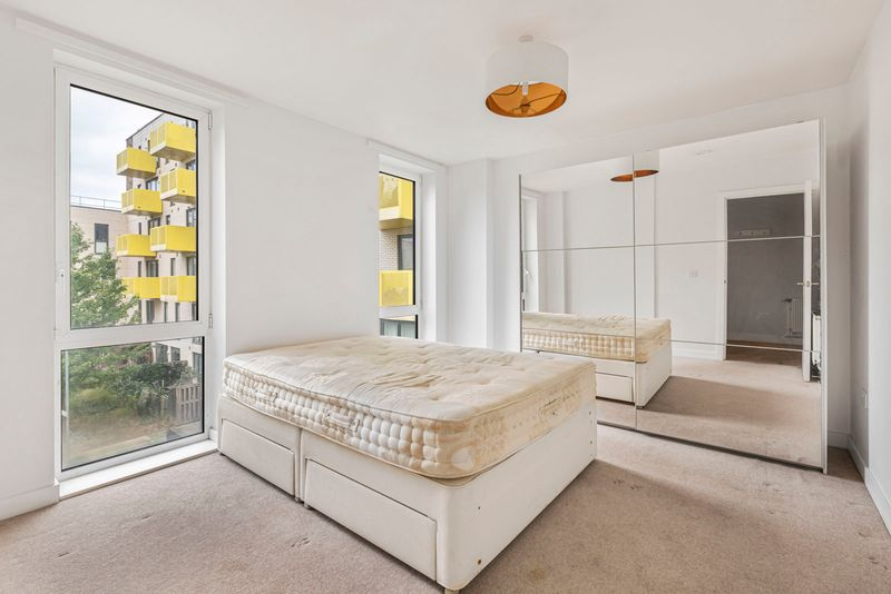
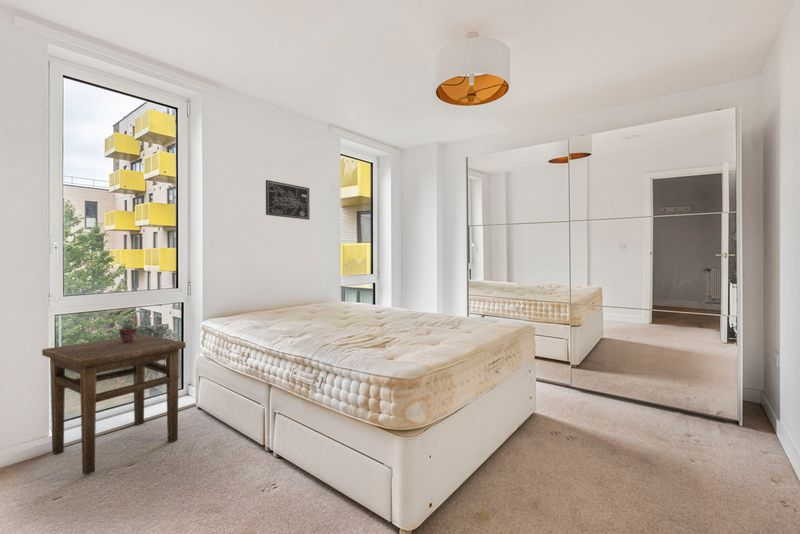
+ potted succulent [118,322,138,343]
+ wall art [265,179,310,221]
+ side table [41,334,187,476]
